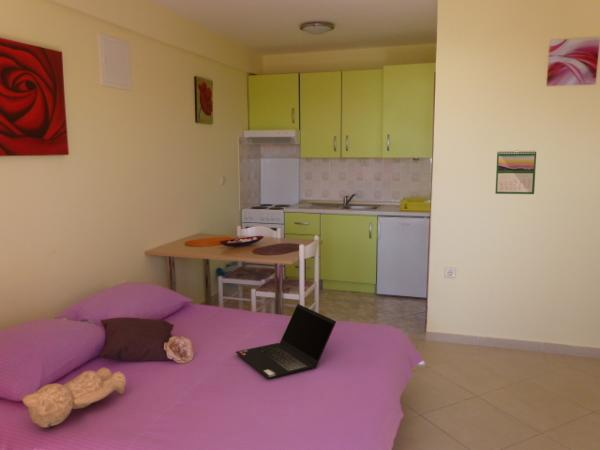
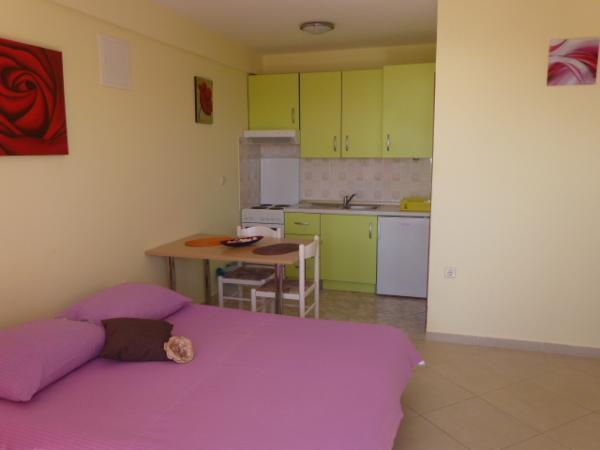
- calendar [494,149,537,195]
- laptop computer [235,303,337,380]
- teddy bear [21,366,127,429]
